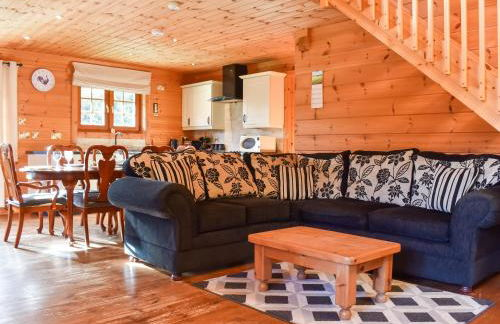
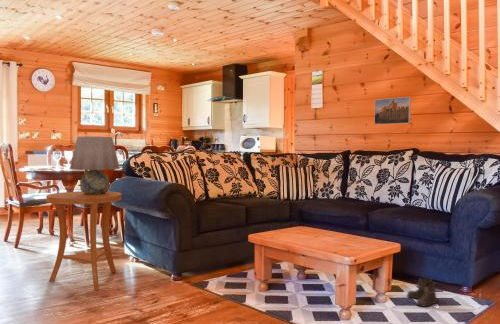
+ side table [45,190,123,292]
+ table lamp [69,136,121,195]
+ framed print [373,96,412,126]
+ boots [406,277,438,308]
